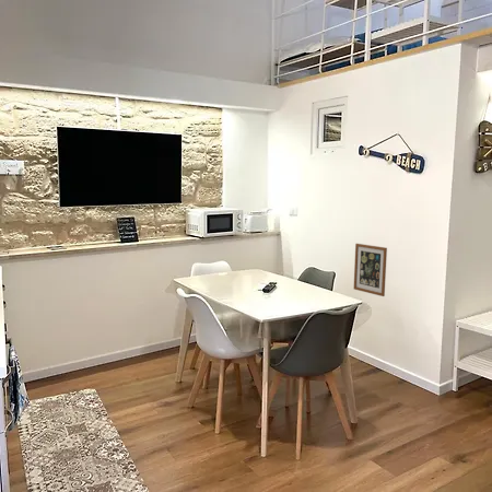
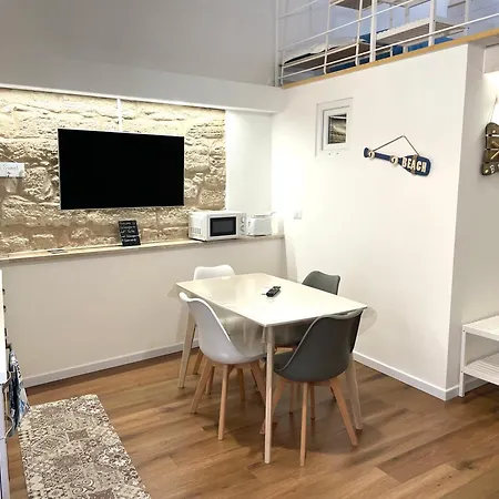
- wall art [353,243,388,297]
